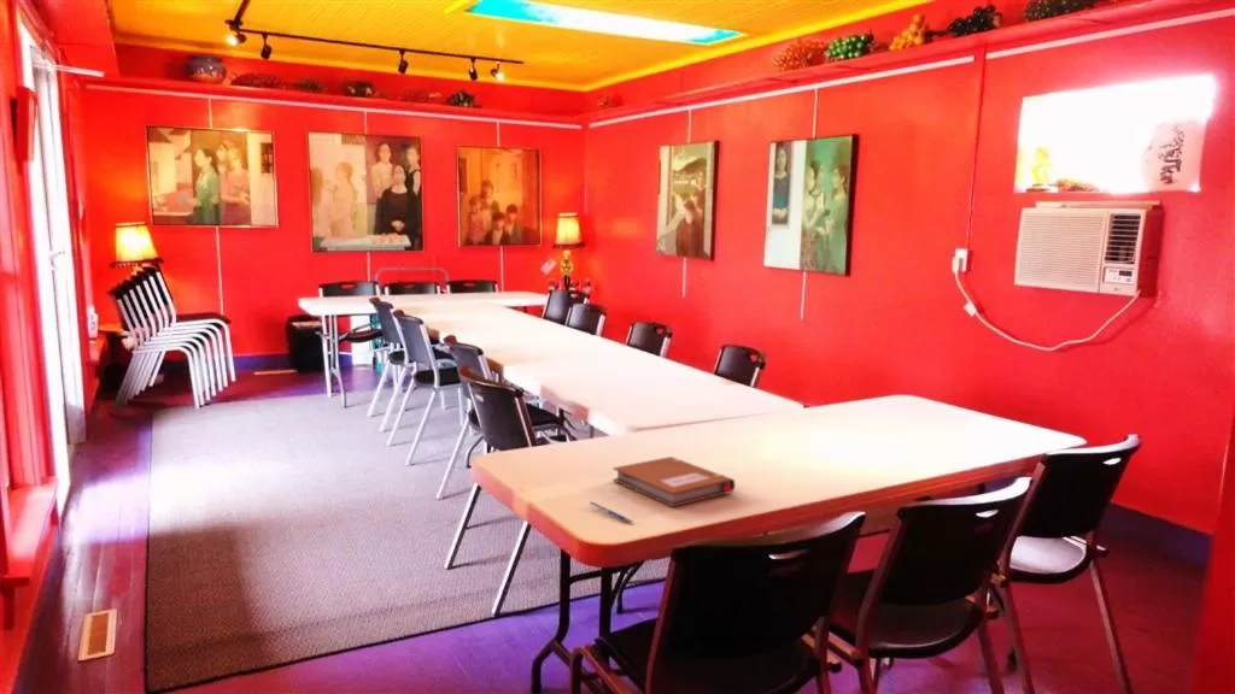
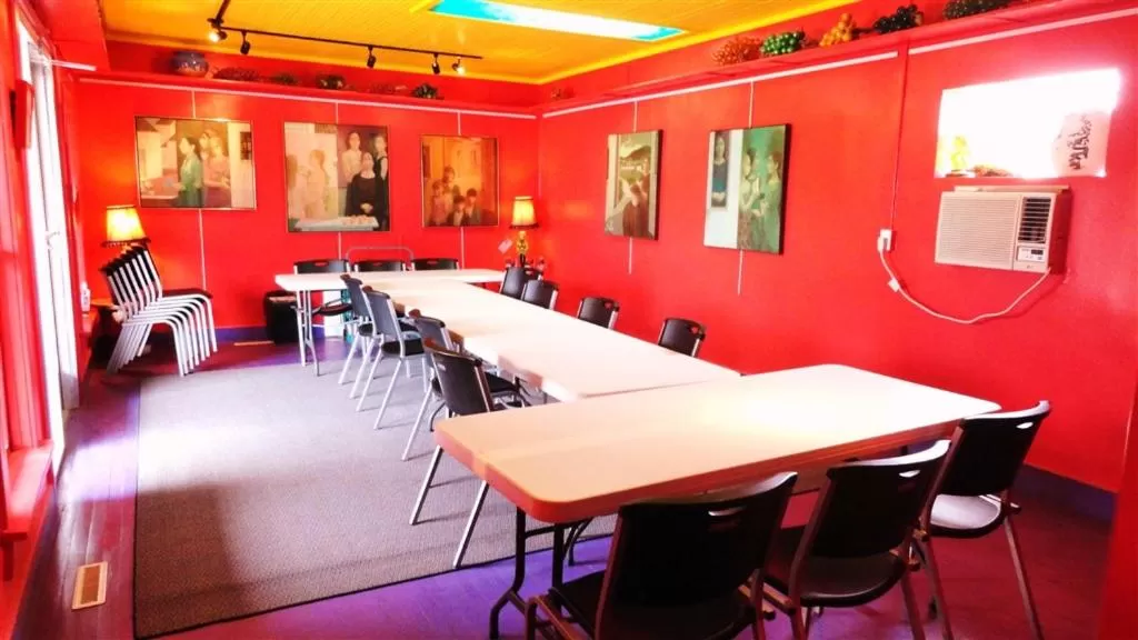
- pen [589,500,634,524]
- notebook [611,455,736,508]
